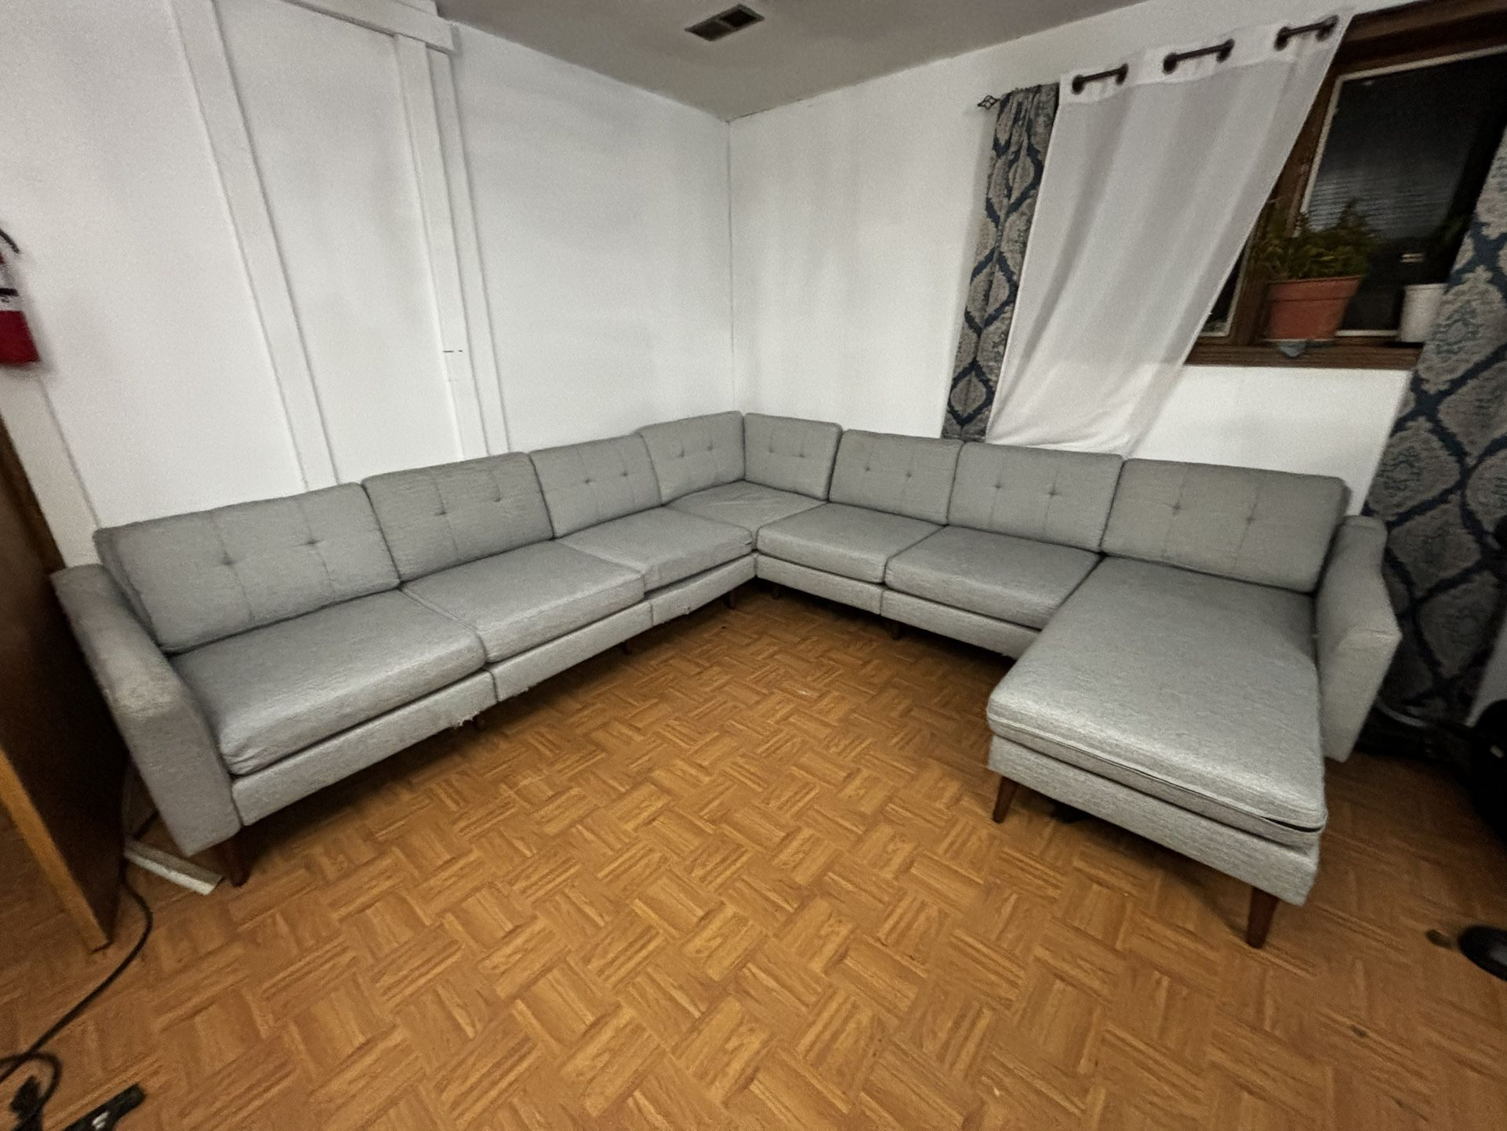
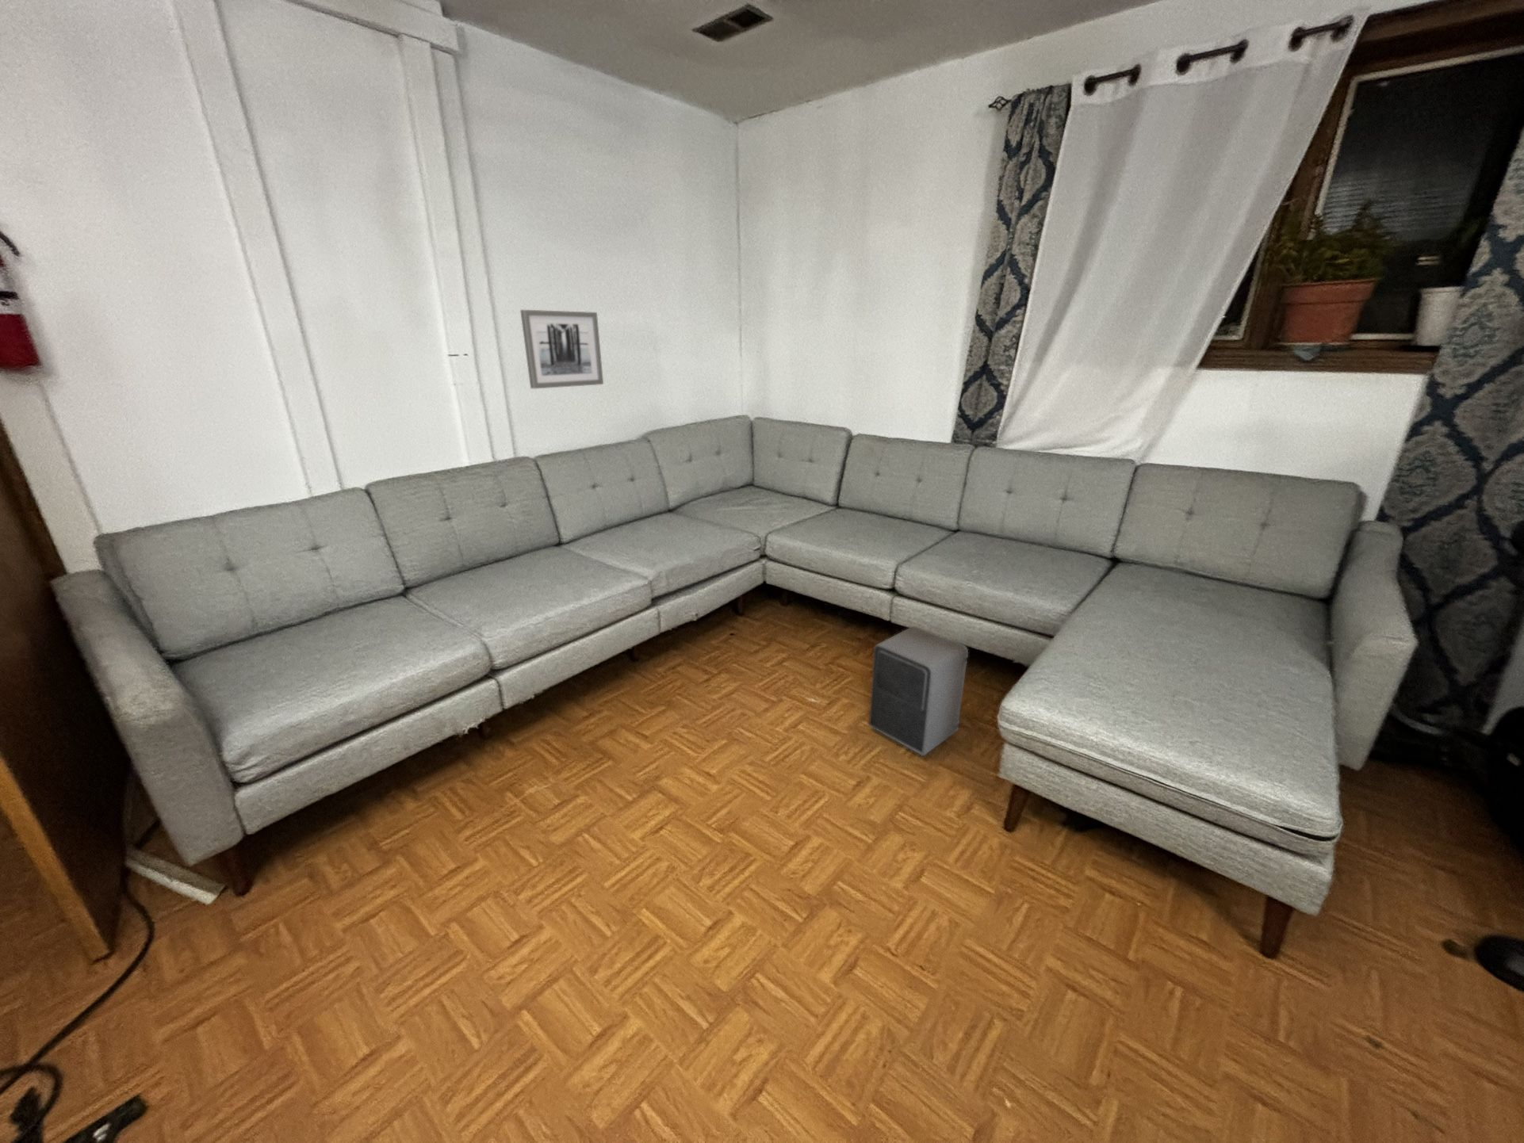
+ speaker [868,626,969,756]
+ wall art [519,309,604,389]
